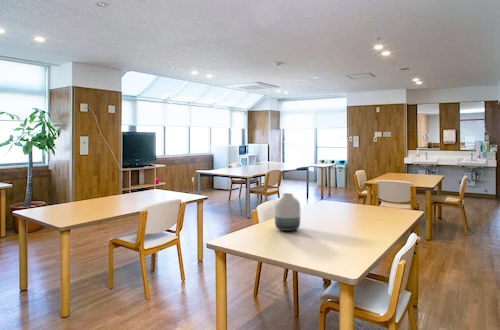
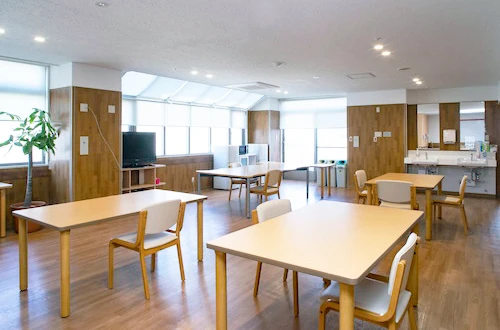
- vase [274,192,301,232]
